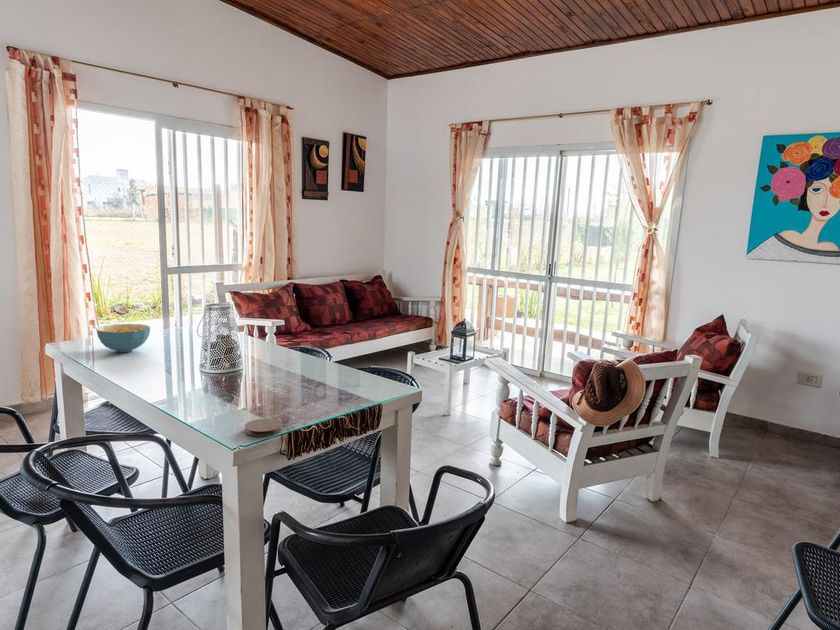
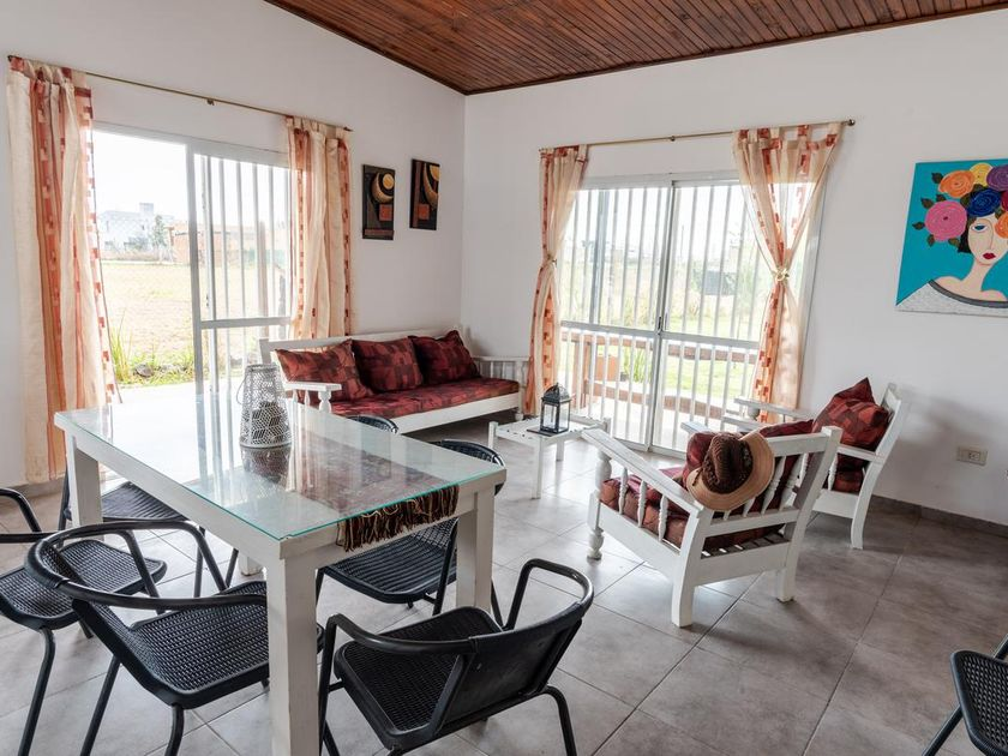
- coaster [244,418,283,437]
- cereal bowl [95,323,151,353]
